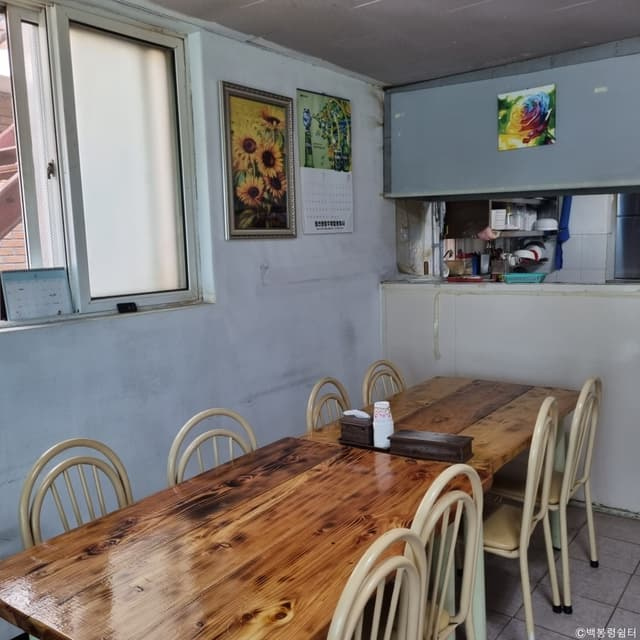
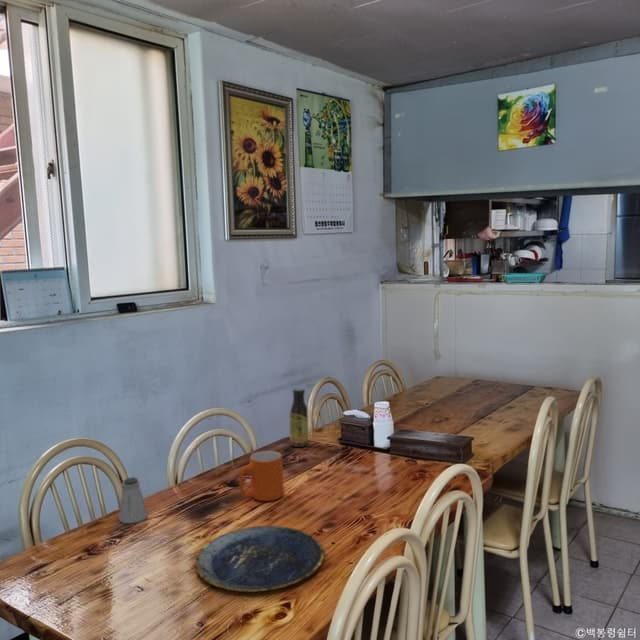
+ sauce bottle [289,387,309,448]
+ plate [194,525,325,593]
+ mug [238,450,285,502]
+ saltshaker [118,476,149,524]
